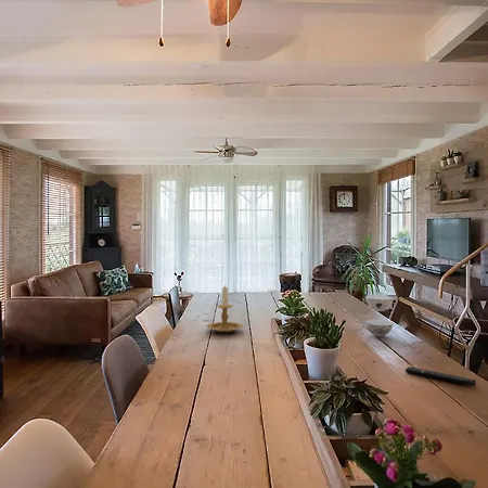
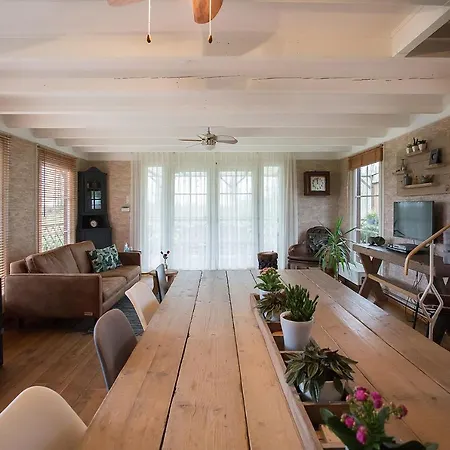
- remote control [404,365,477,387]
- bowl [364,295,395,337]
- candle holder [206,285,244,334]
